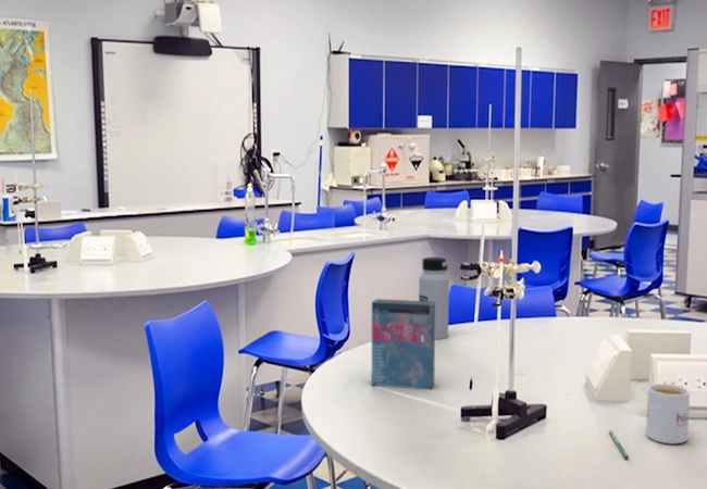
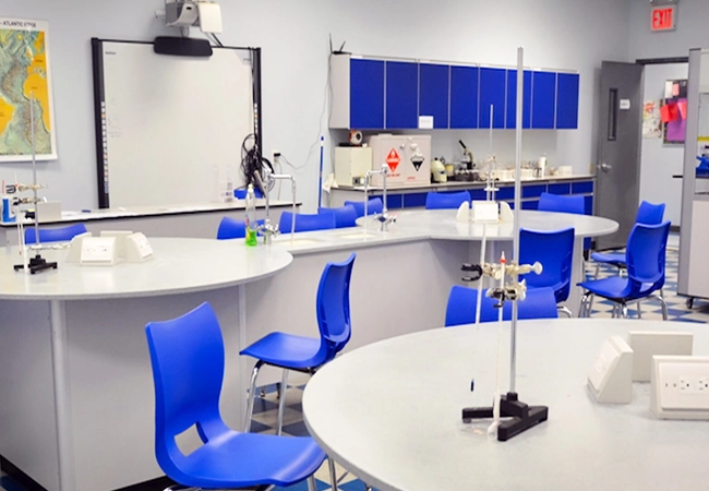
- book [371,298,436,390]
- pen [608,429,630,460]
- mug [645,383,691,444]
- water bottle [418,256,450,340]
